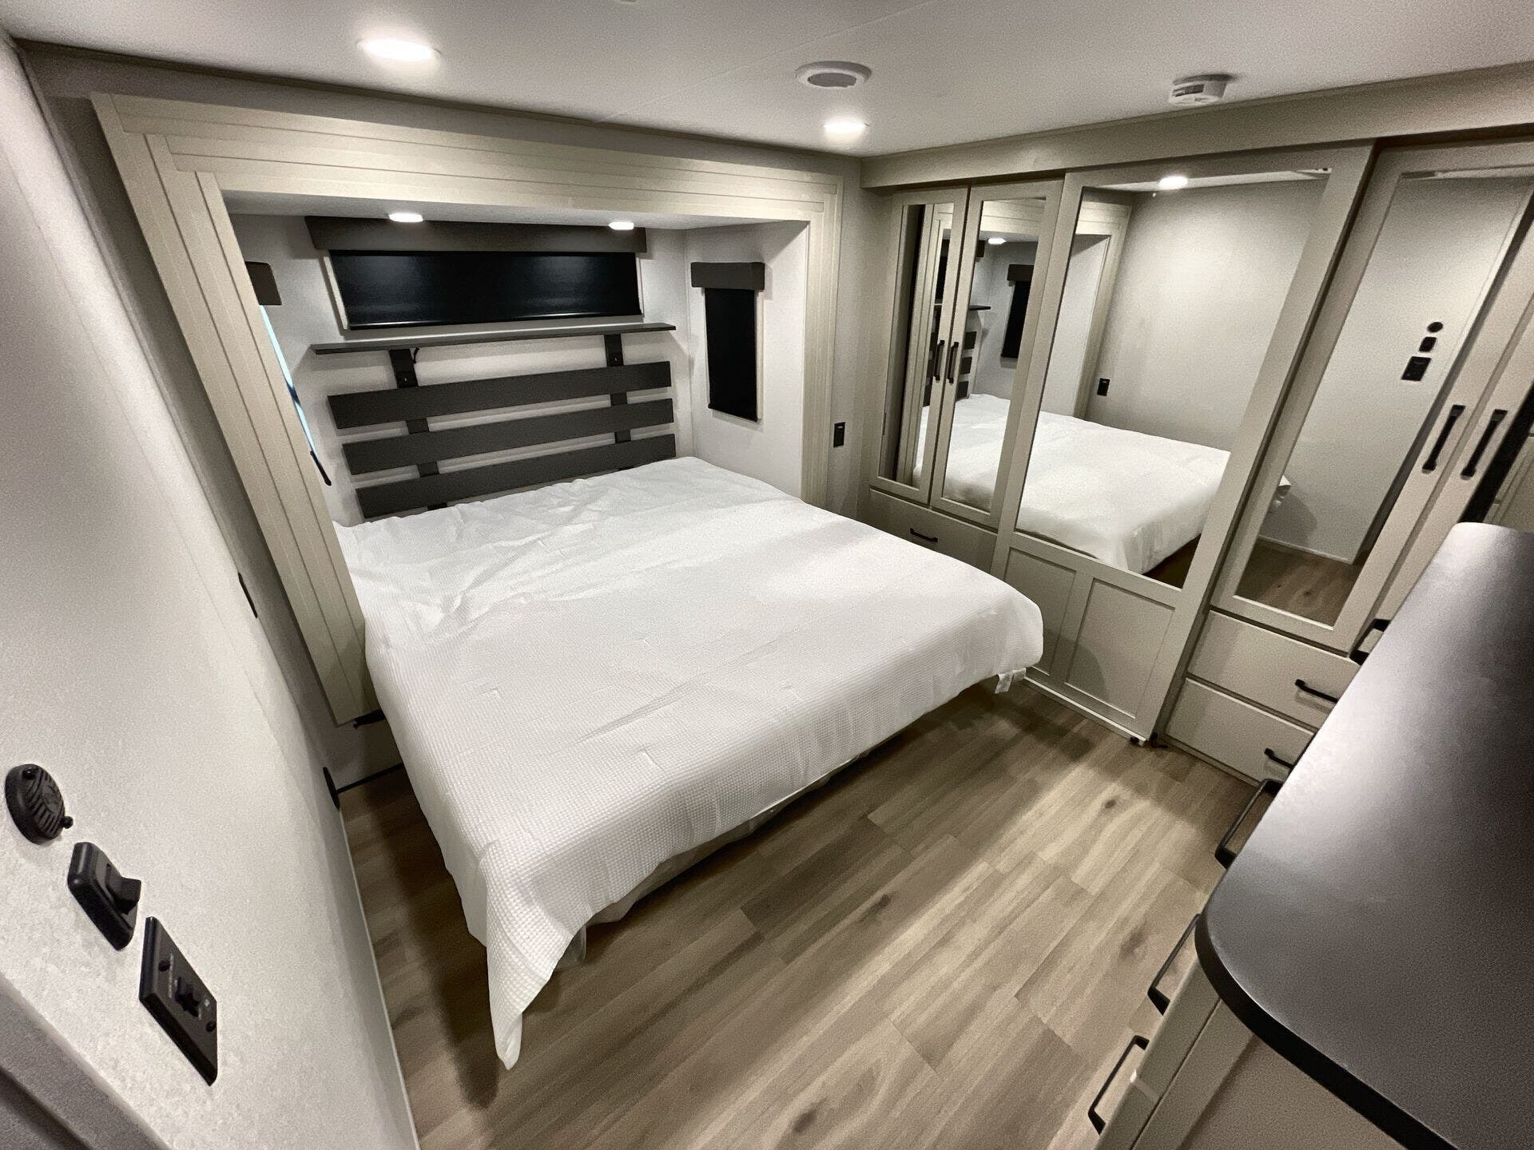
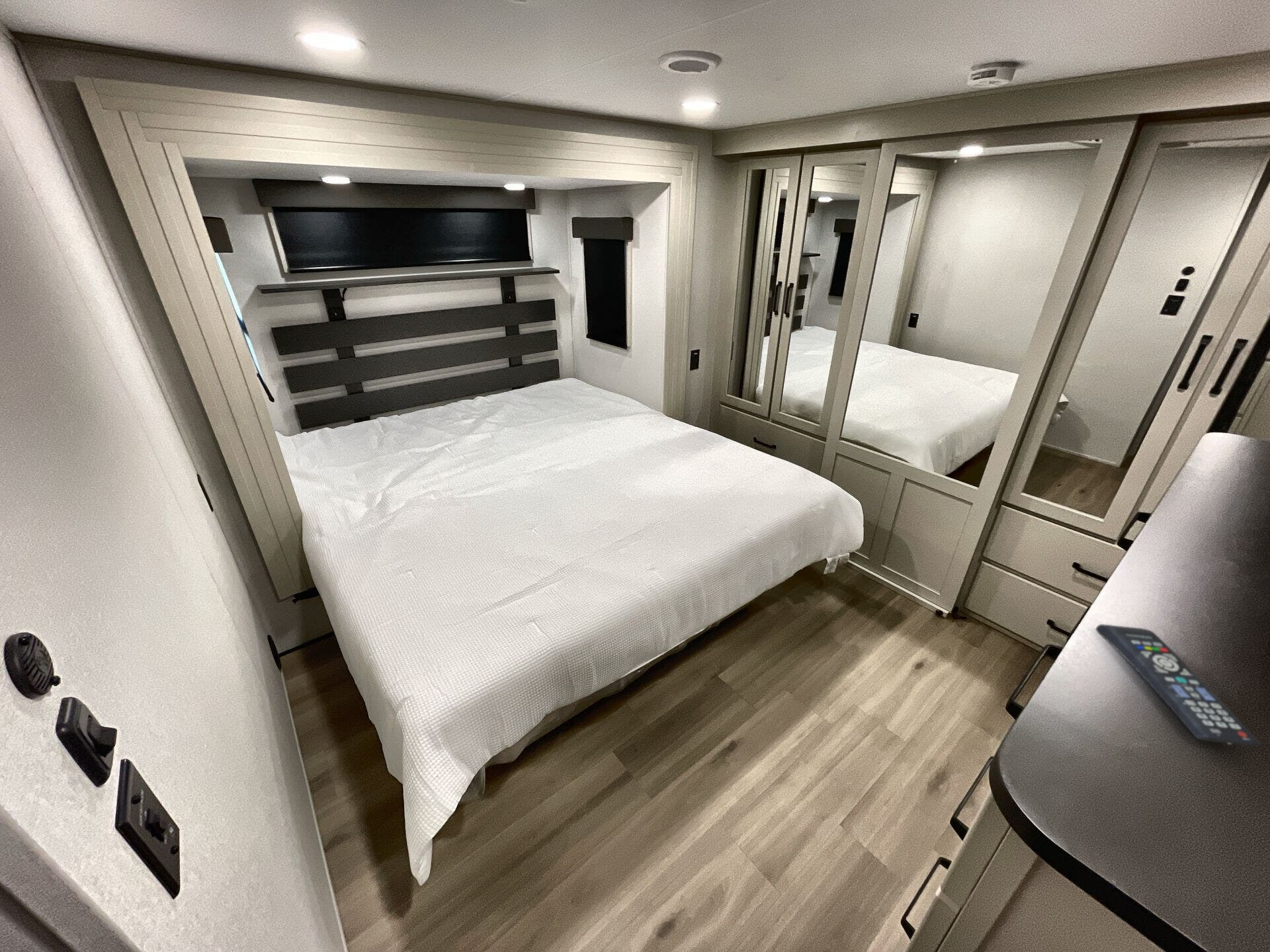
+ remote control [1095,623,1262,747]
